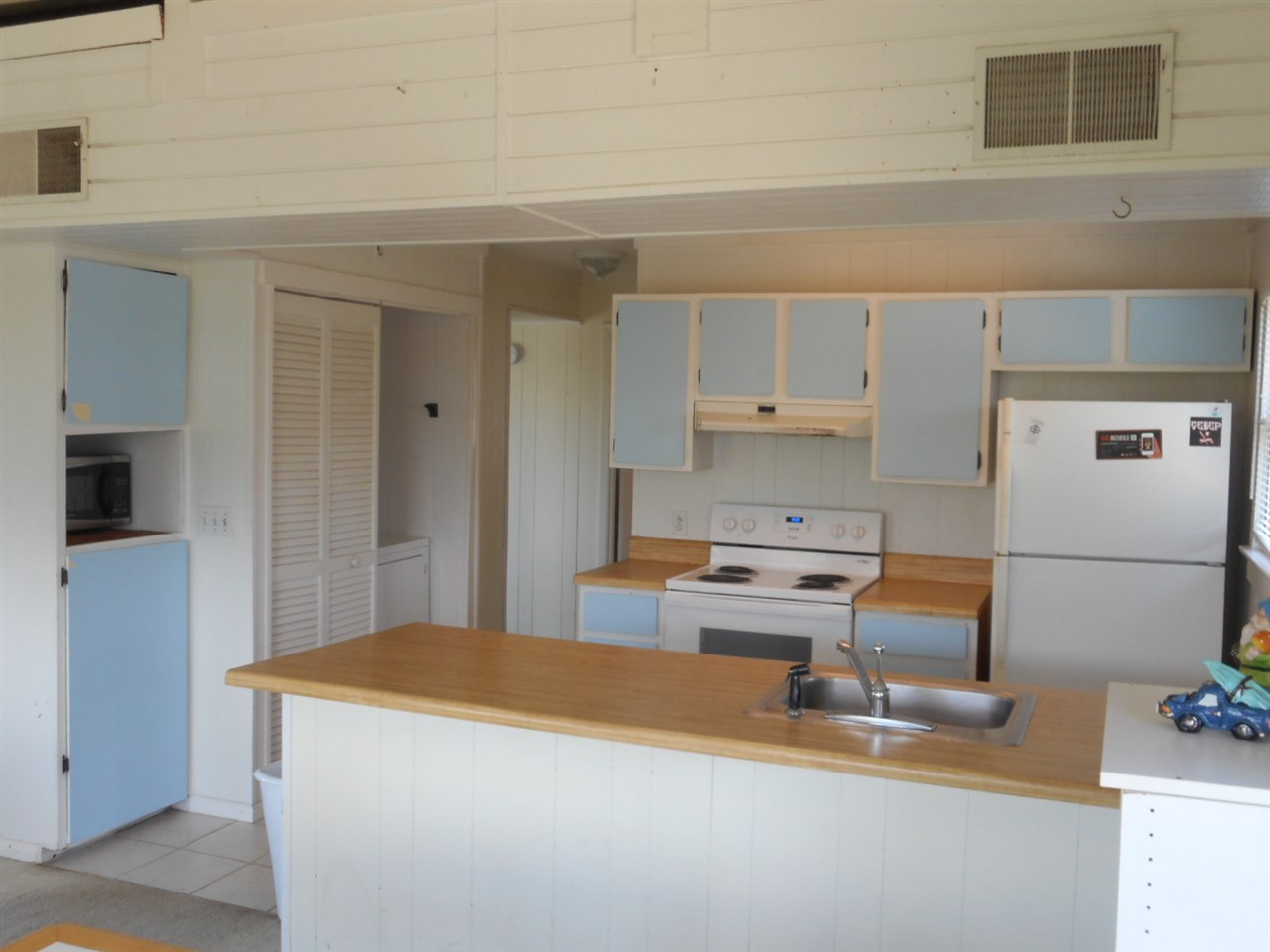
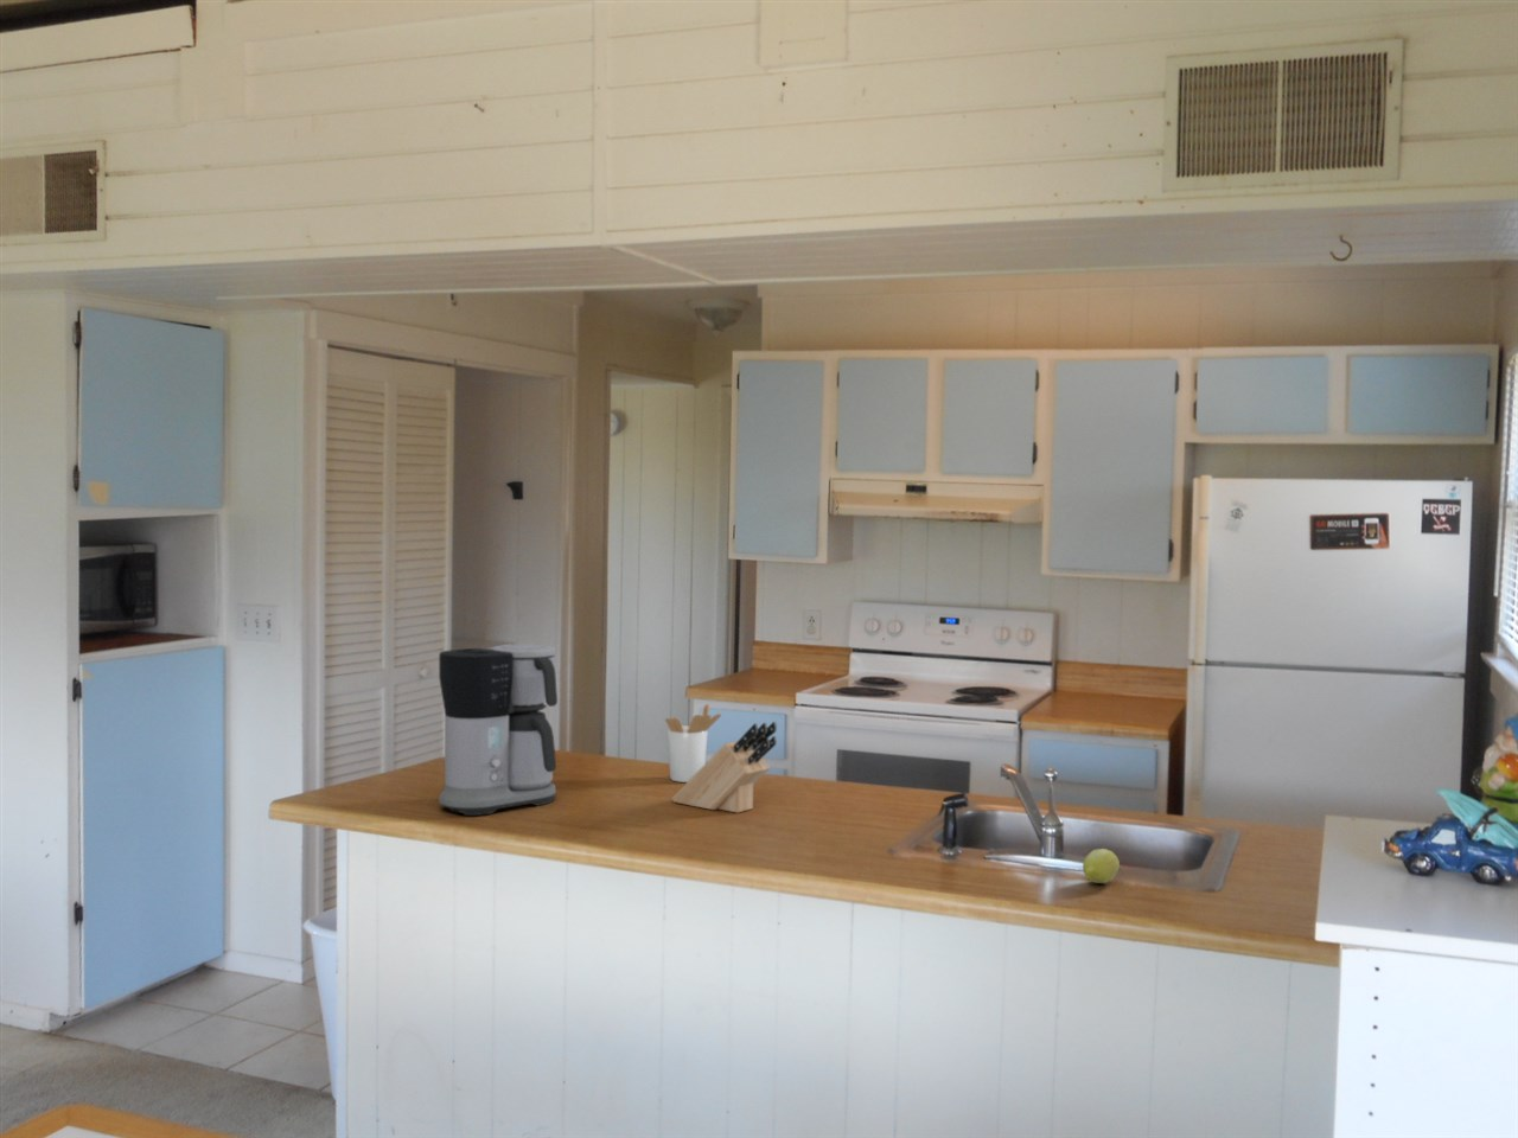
+ fruit [1082,848,1121,885]
+ utensil holder [665,703,722,783]
+ coffee maker [437,643,558,816]
+ knife block [671,721,778,814]
